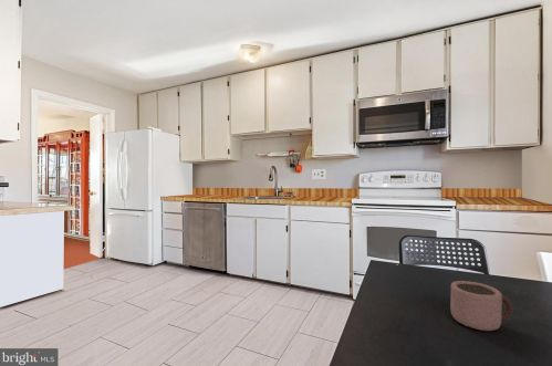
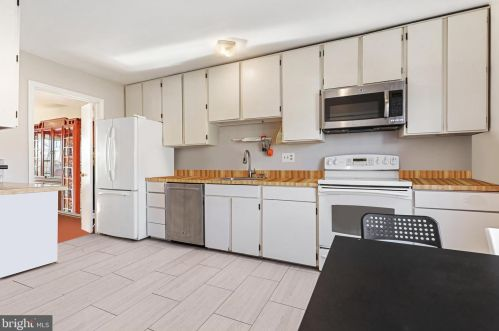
- mug [449,280,514,332]
